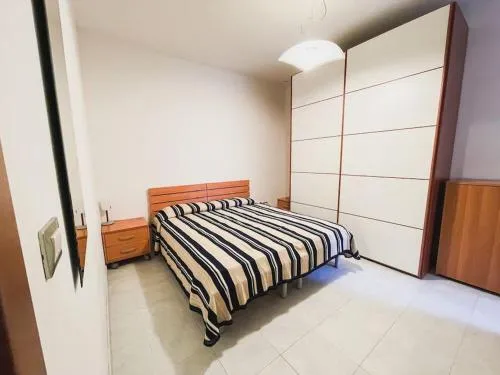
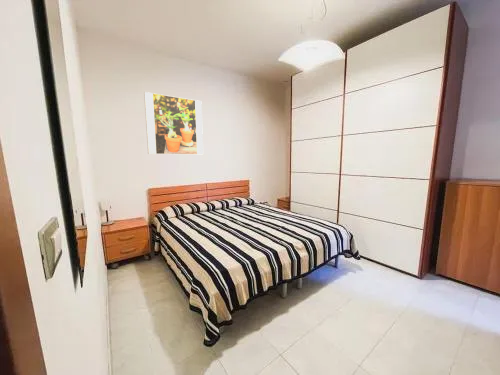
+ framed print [143,91,204,155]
